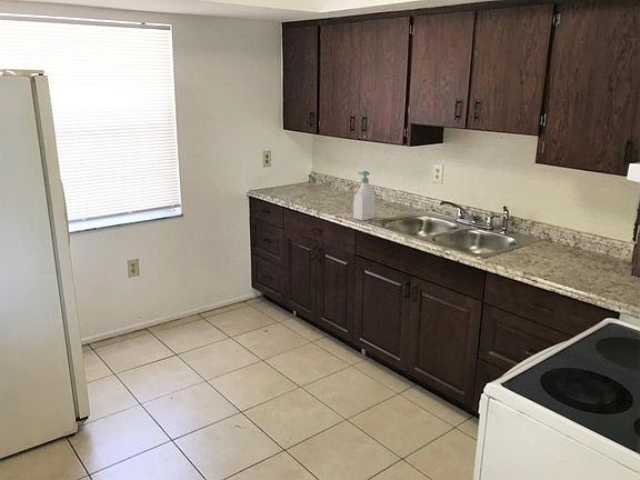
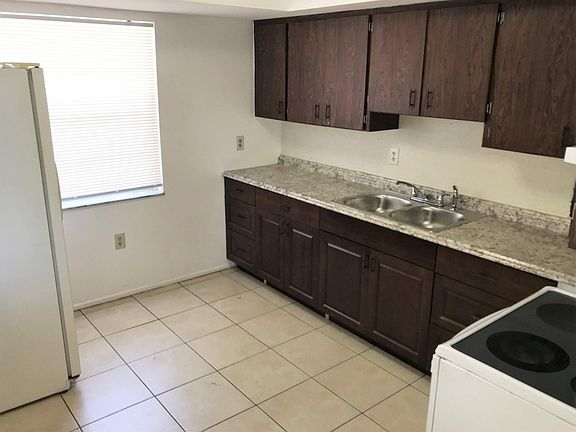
- soap bottle [352,170,377,221]
